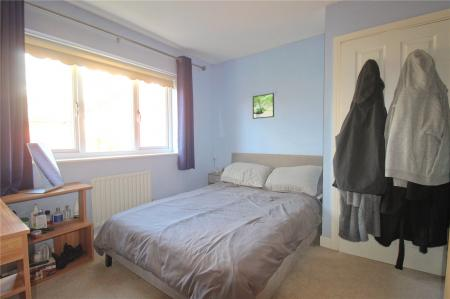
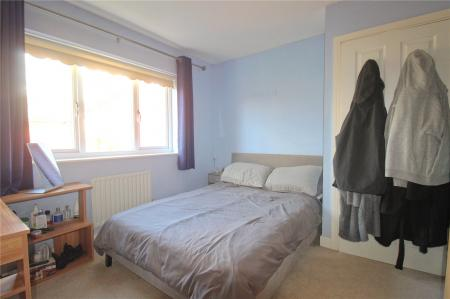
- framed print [252,92,275,120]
